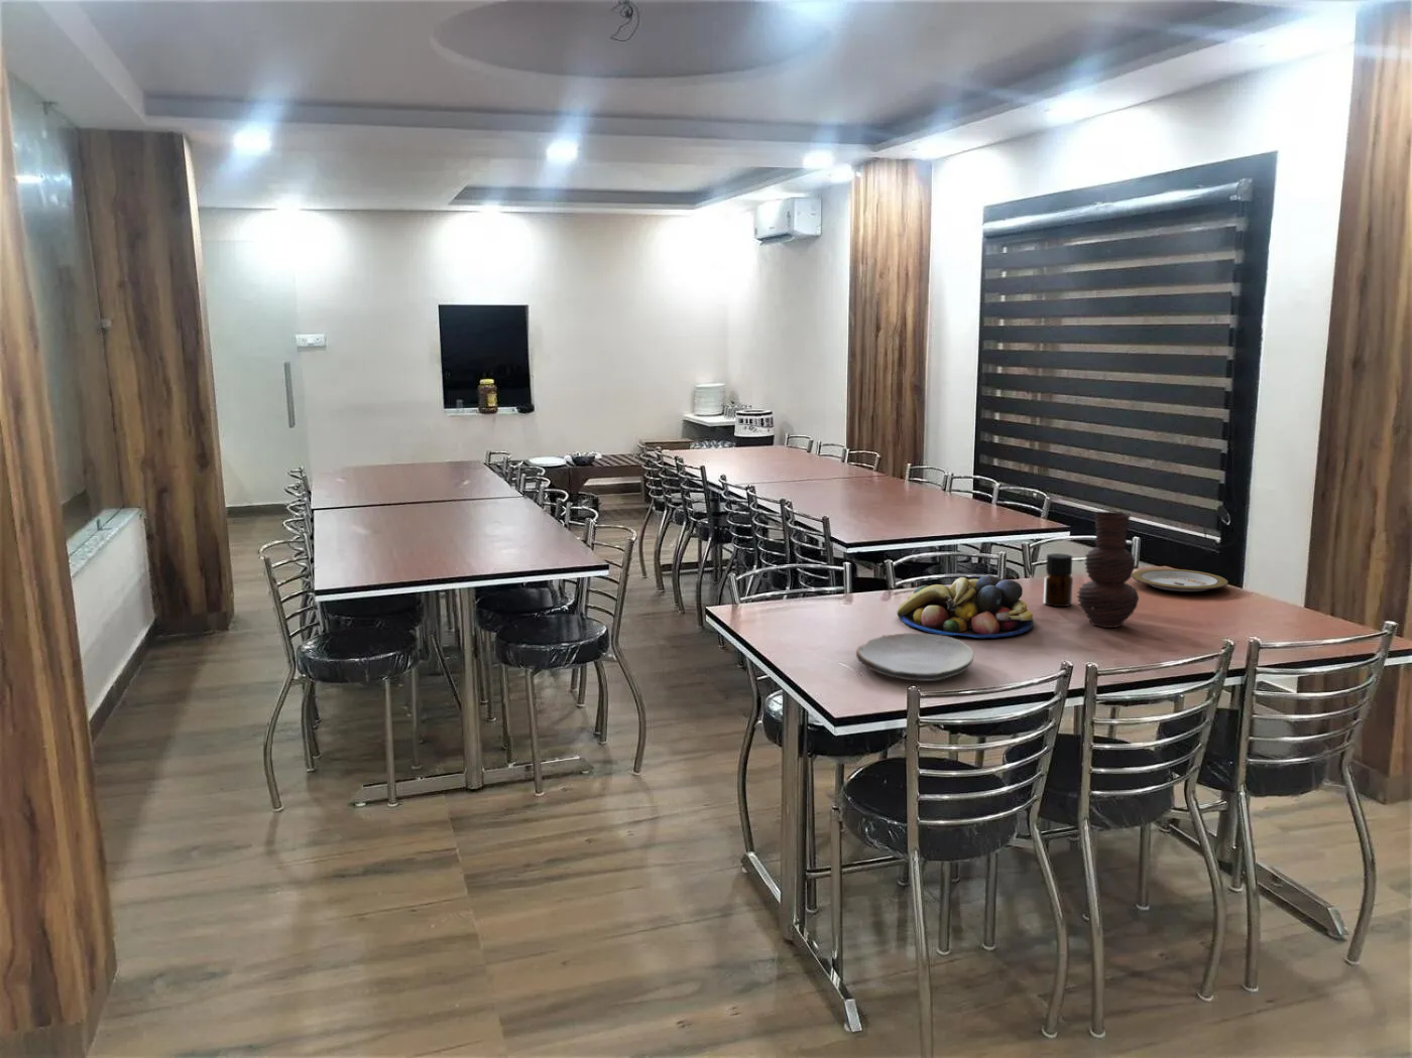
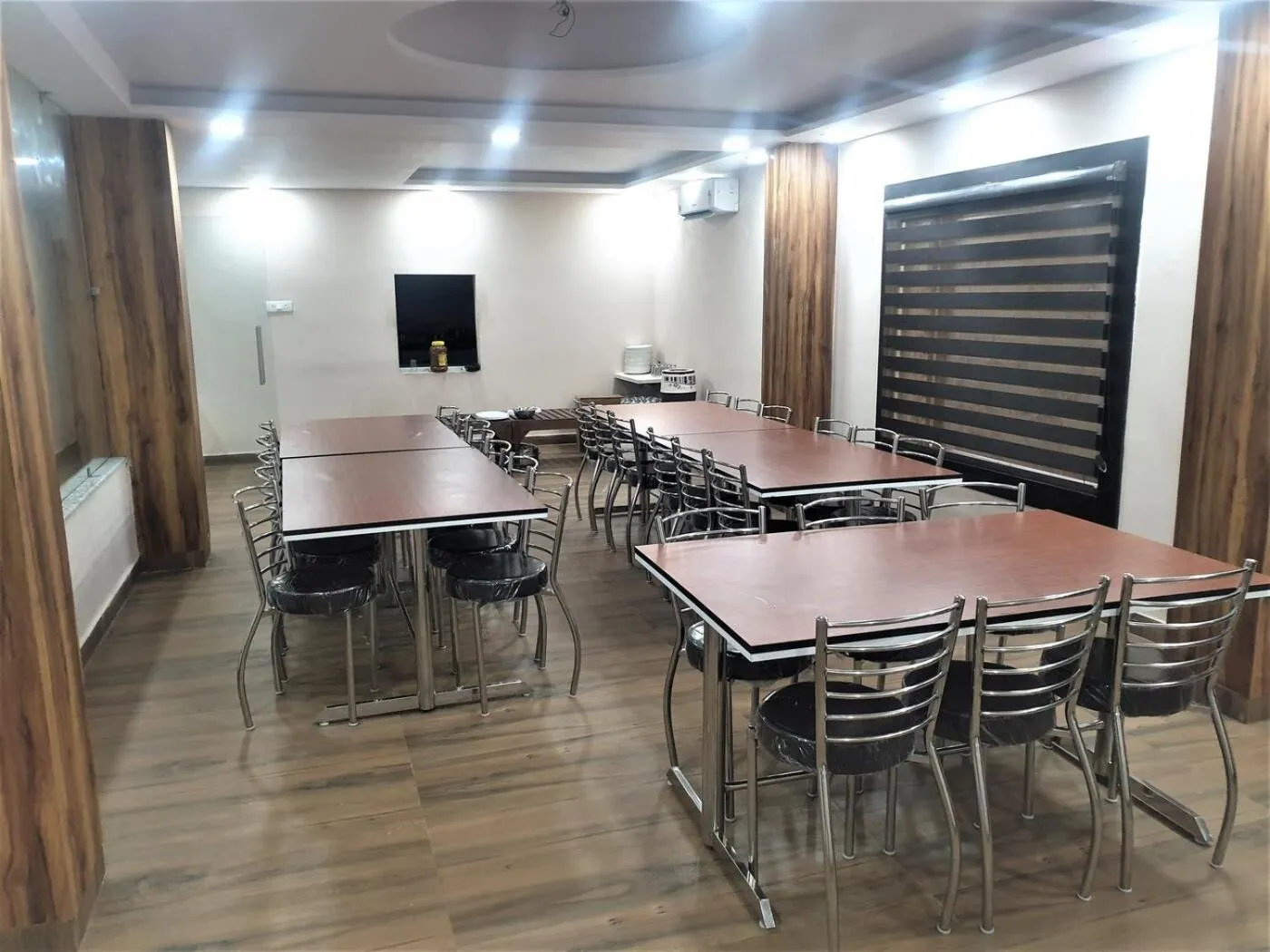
- vase [1076,510,1140,629]
- plate [855,631,975,682]
- bottle [1043,552,1074,608]
- fruit bowl [896,575,1035,639]
- plate [1132,568,1230,593]
